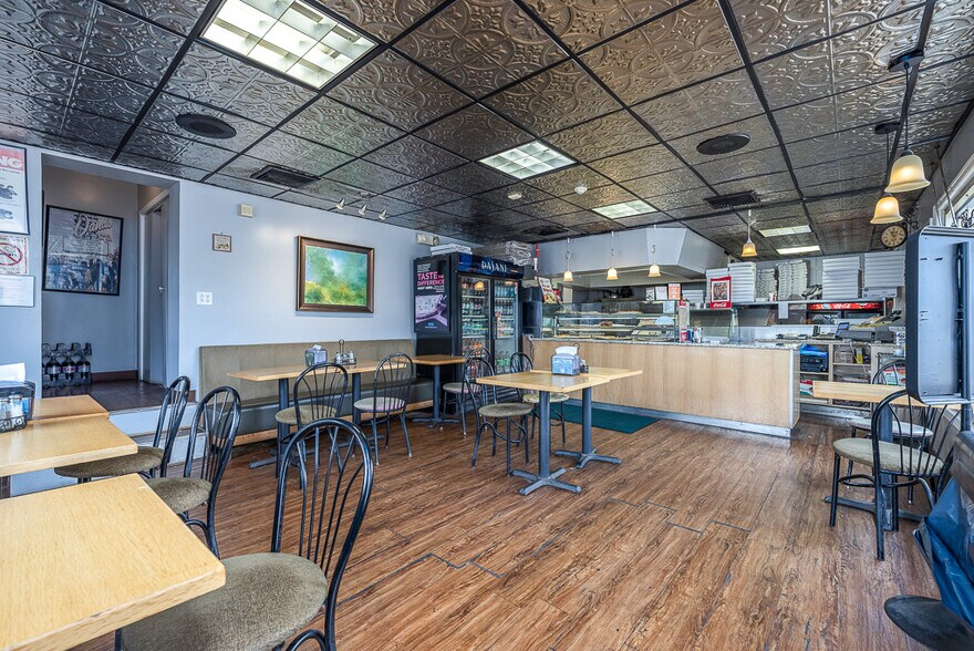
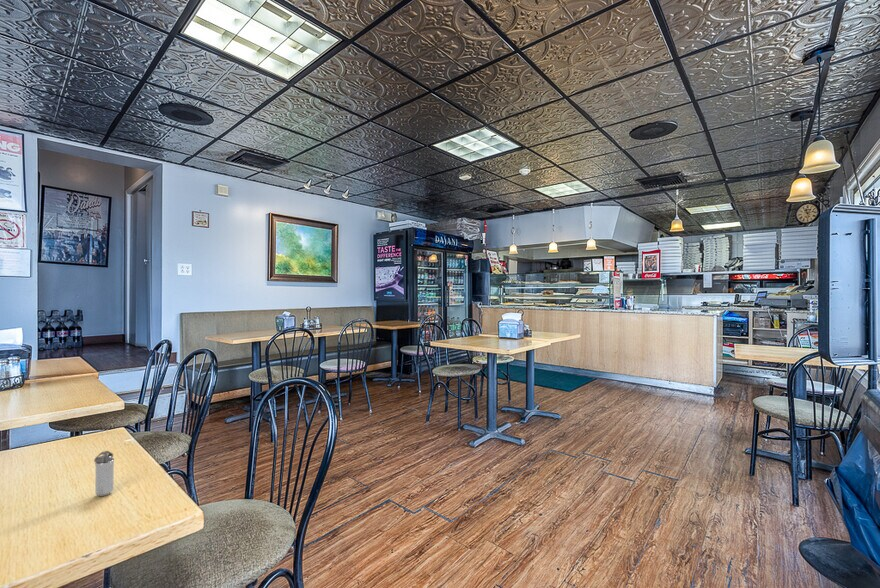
+ shaker [93,450,115,497]
